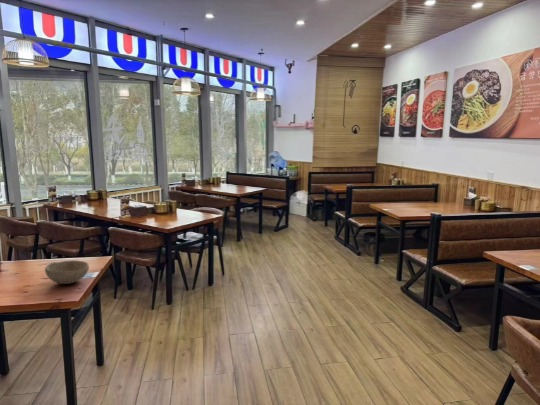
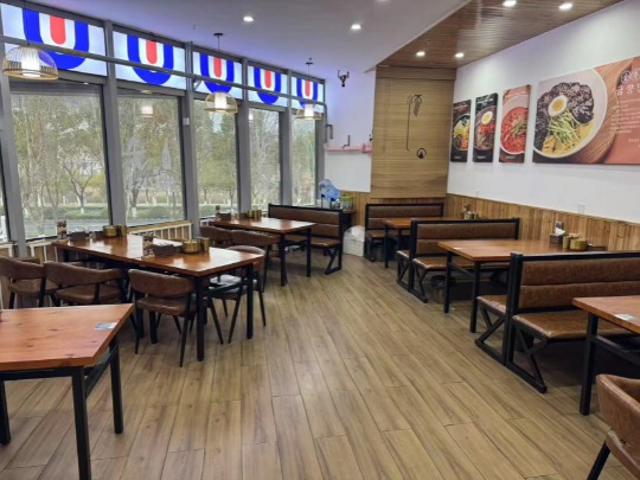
- bowl [44,259,90,285]
